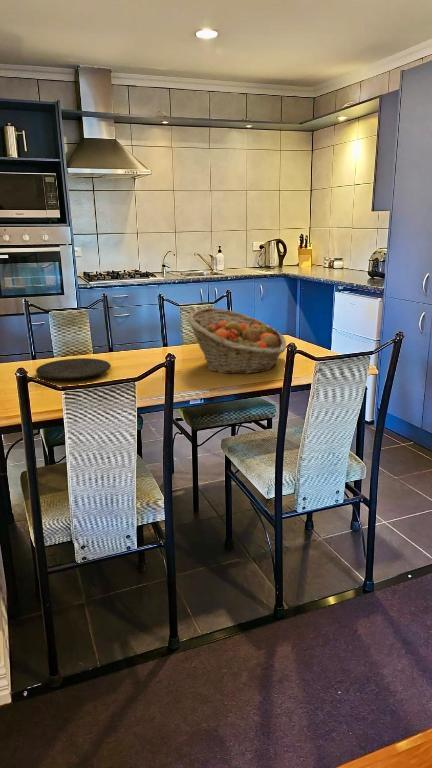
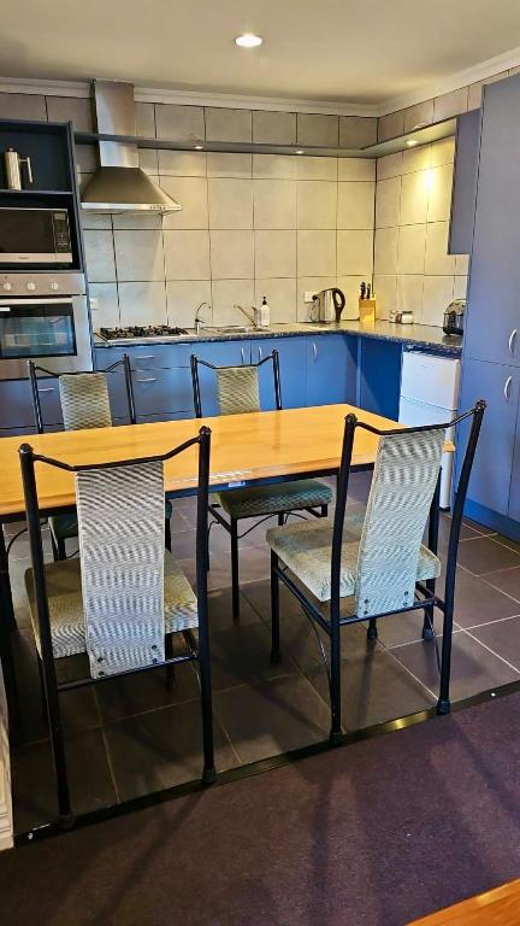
- fruit basket [186,307,287,375]
- plate [35,357,112,380]
